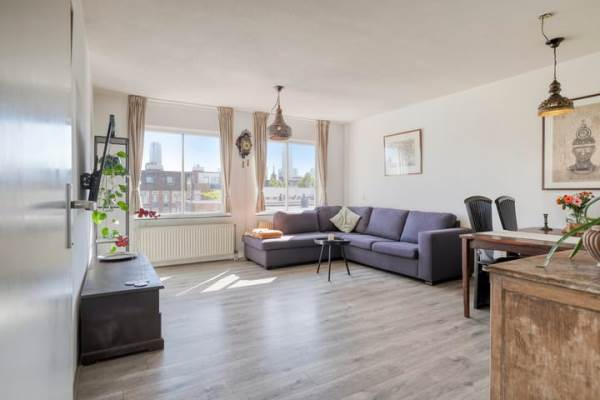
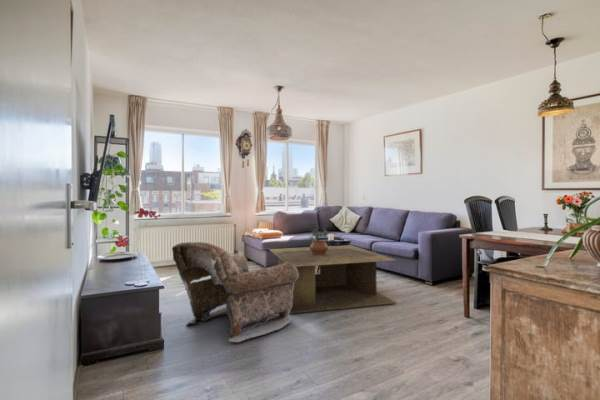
+ armchair [171,241,299,343]
+ potted plant [308,228,328,255]
+ coffee table [268,244,398,315]
